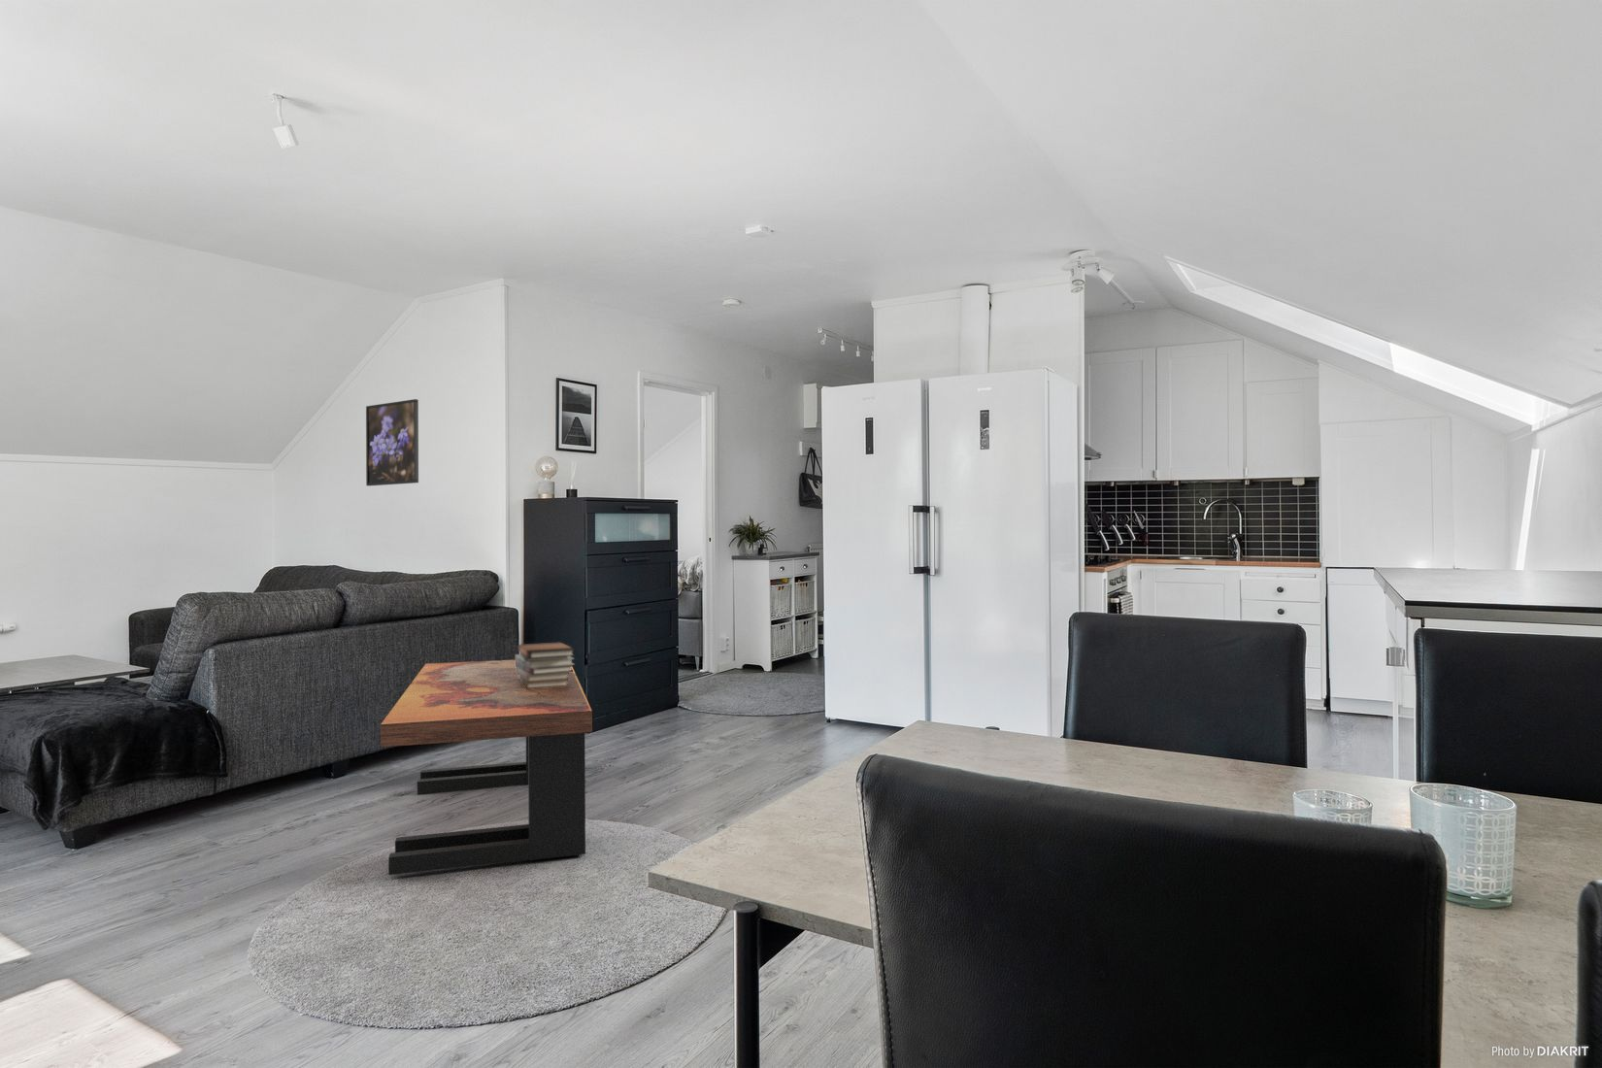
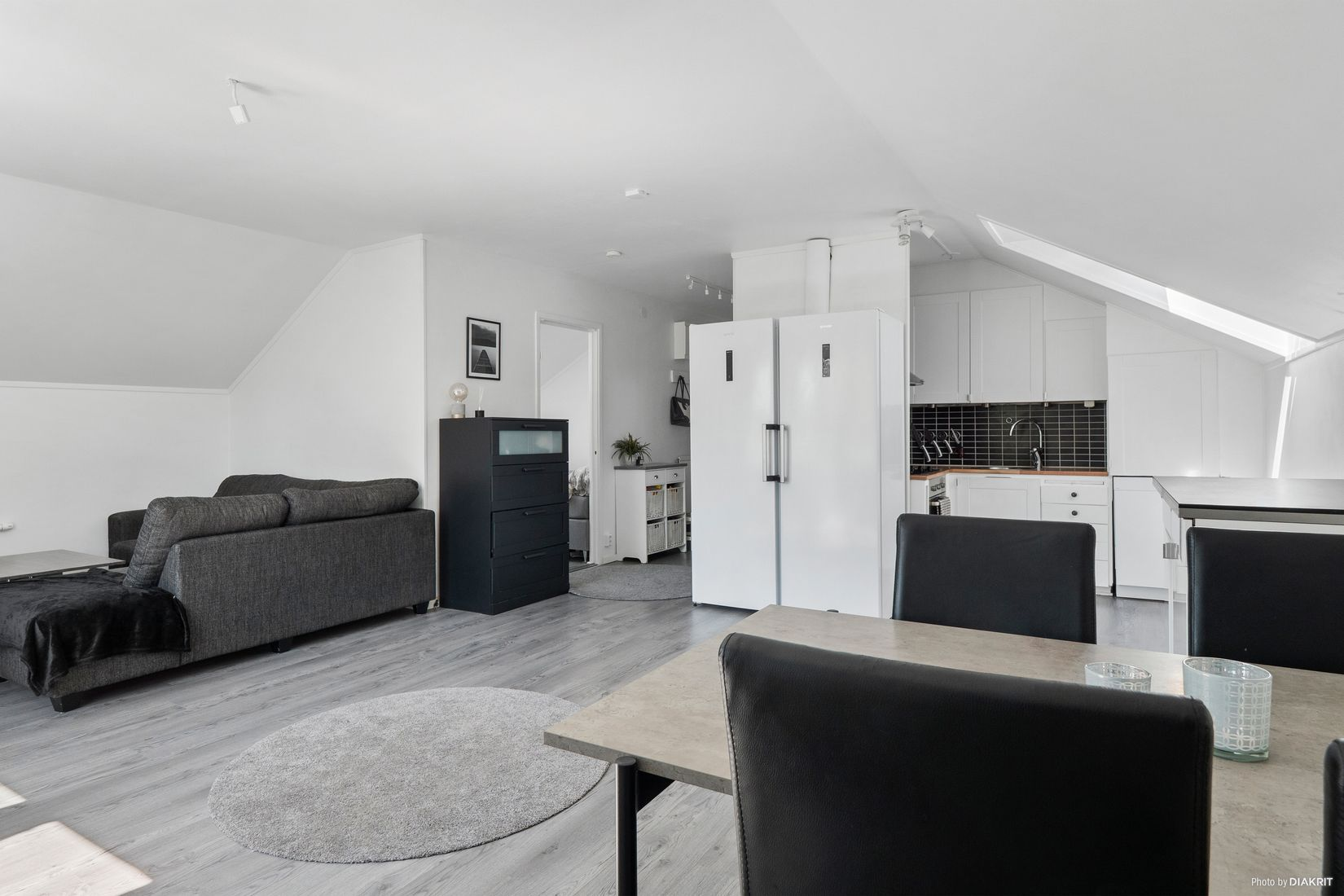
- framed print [365,398,420,486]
- coffee table [379,659,594,876]
- book stack [515,641,576,689]
